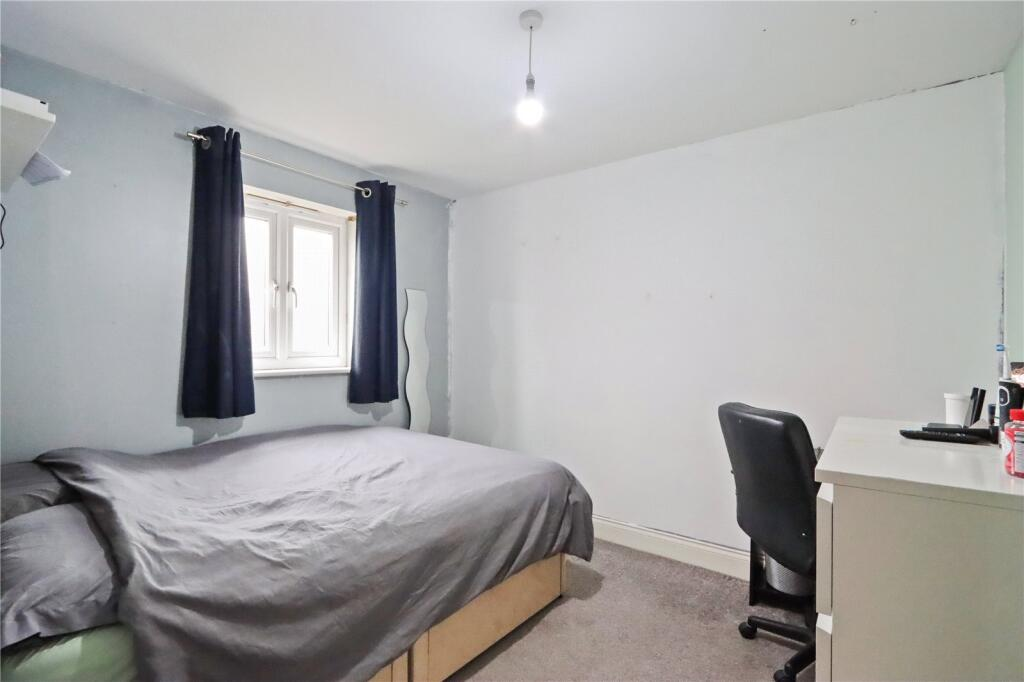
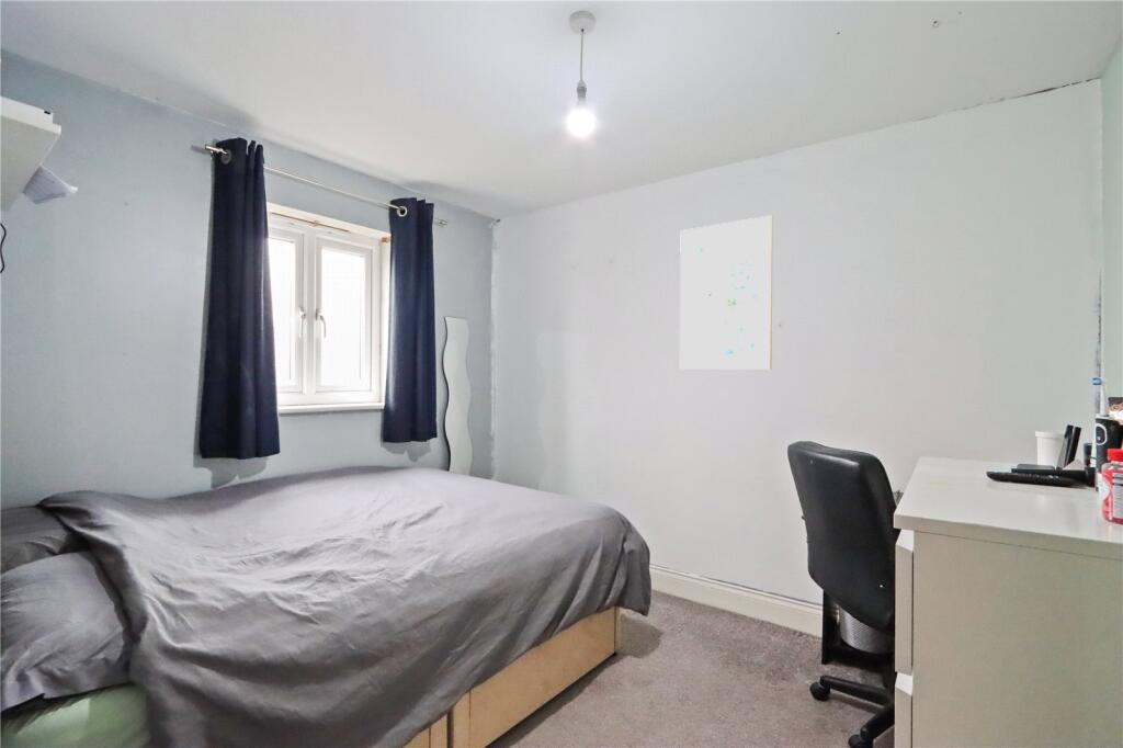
+ wall art [679,214,774,371]
